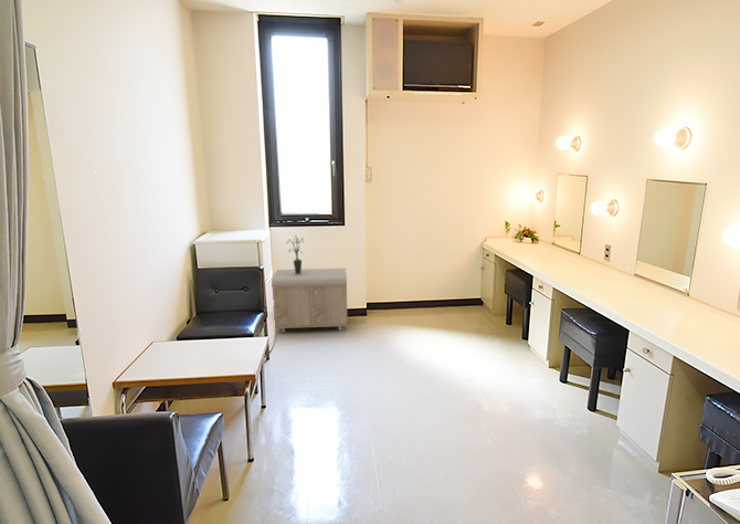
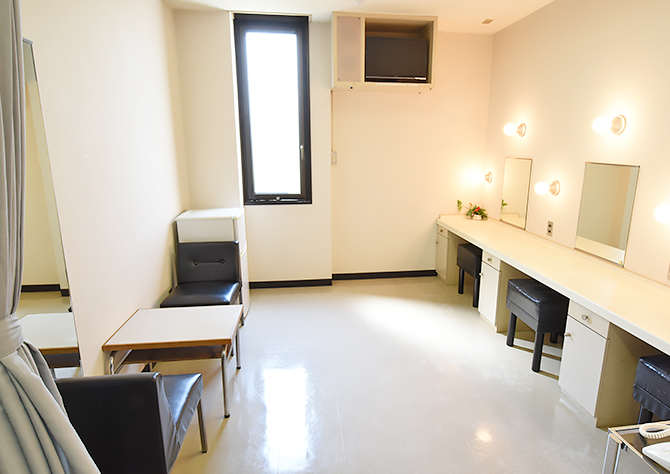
- potted plant [285,234,305,274]
- storage bench [271,268,349,333]
